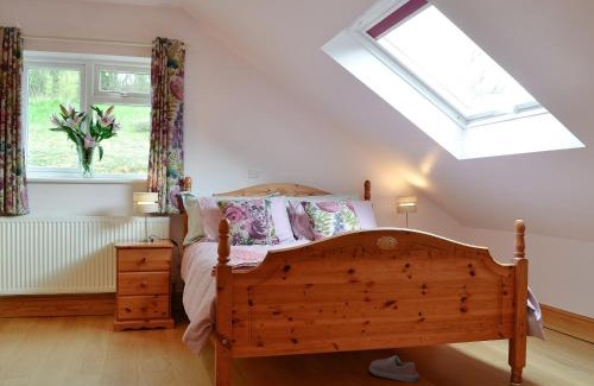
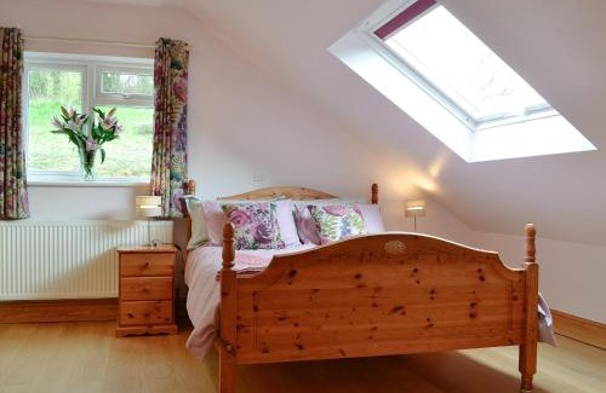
- shoe [368,354,421,384]
